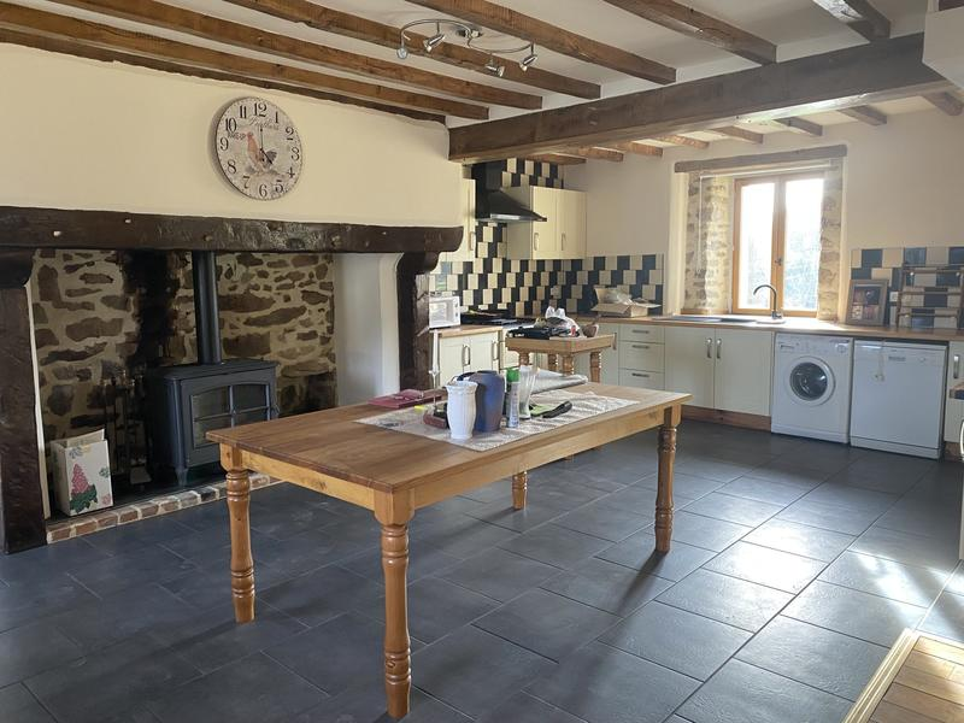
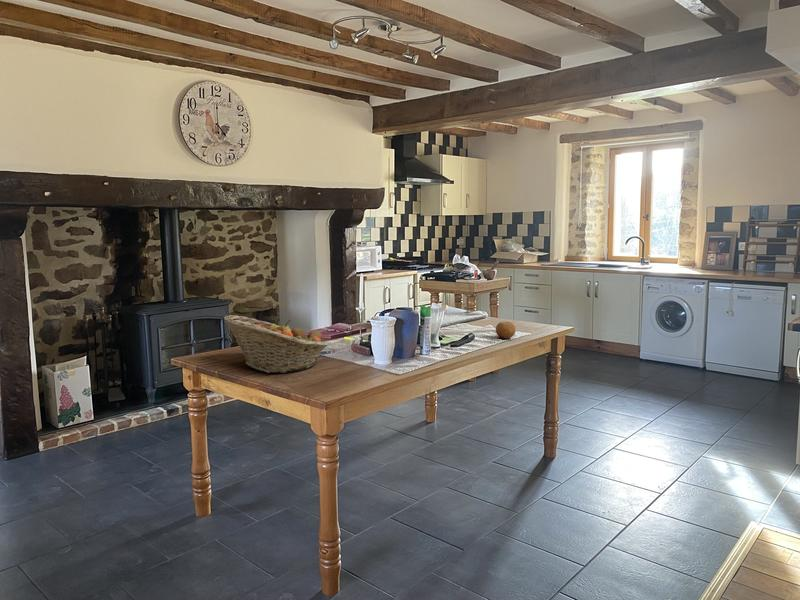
+ fruit [495,320,517,339]
+ fruit basket [223,314,329,374]
